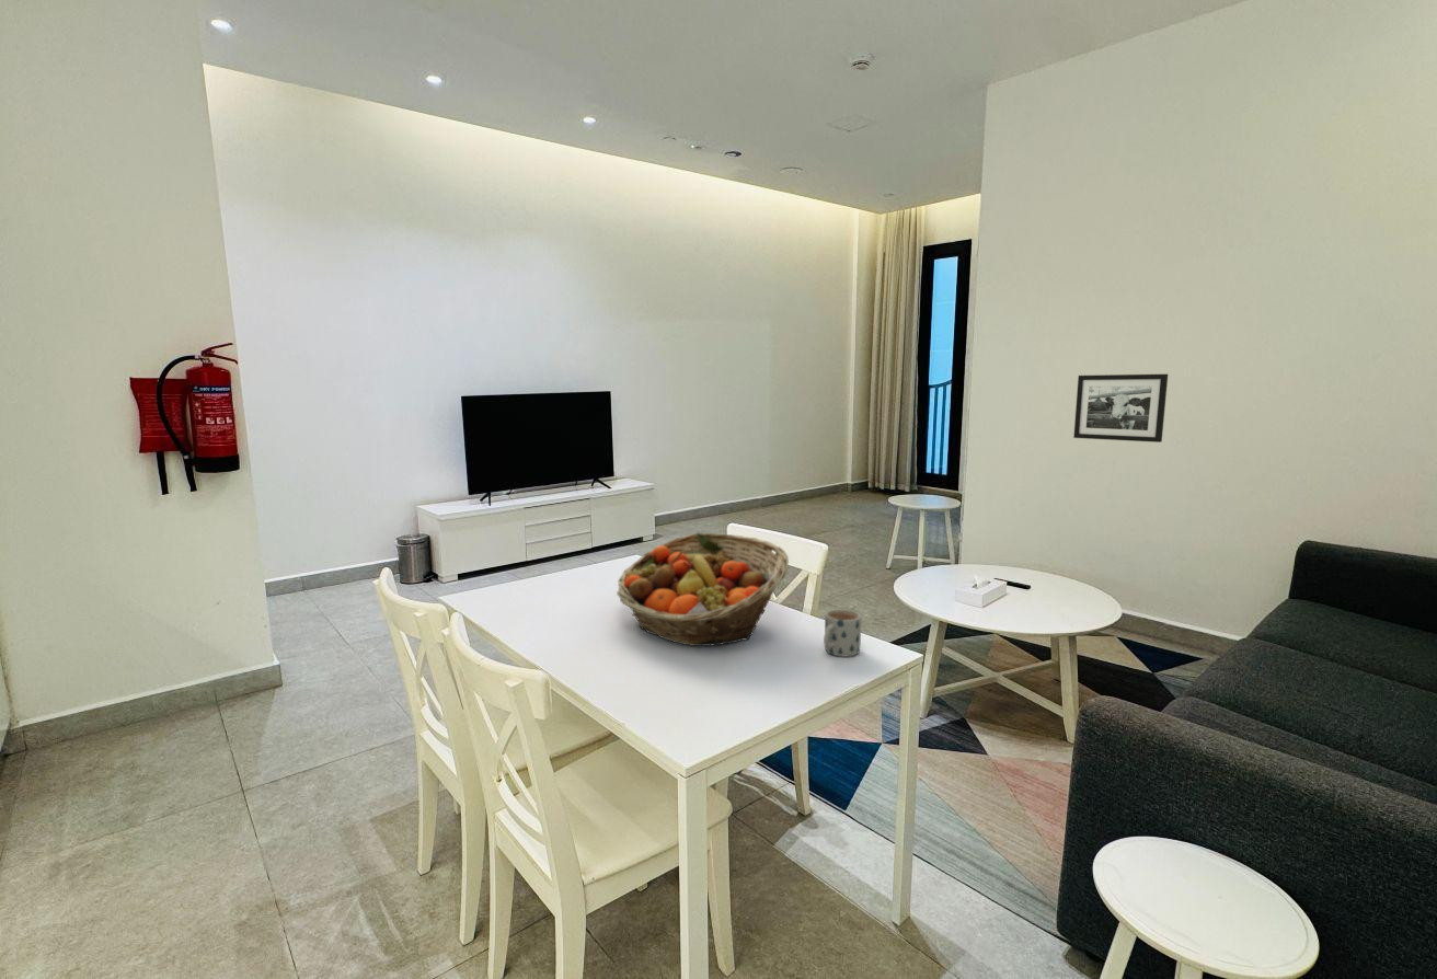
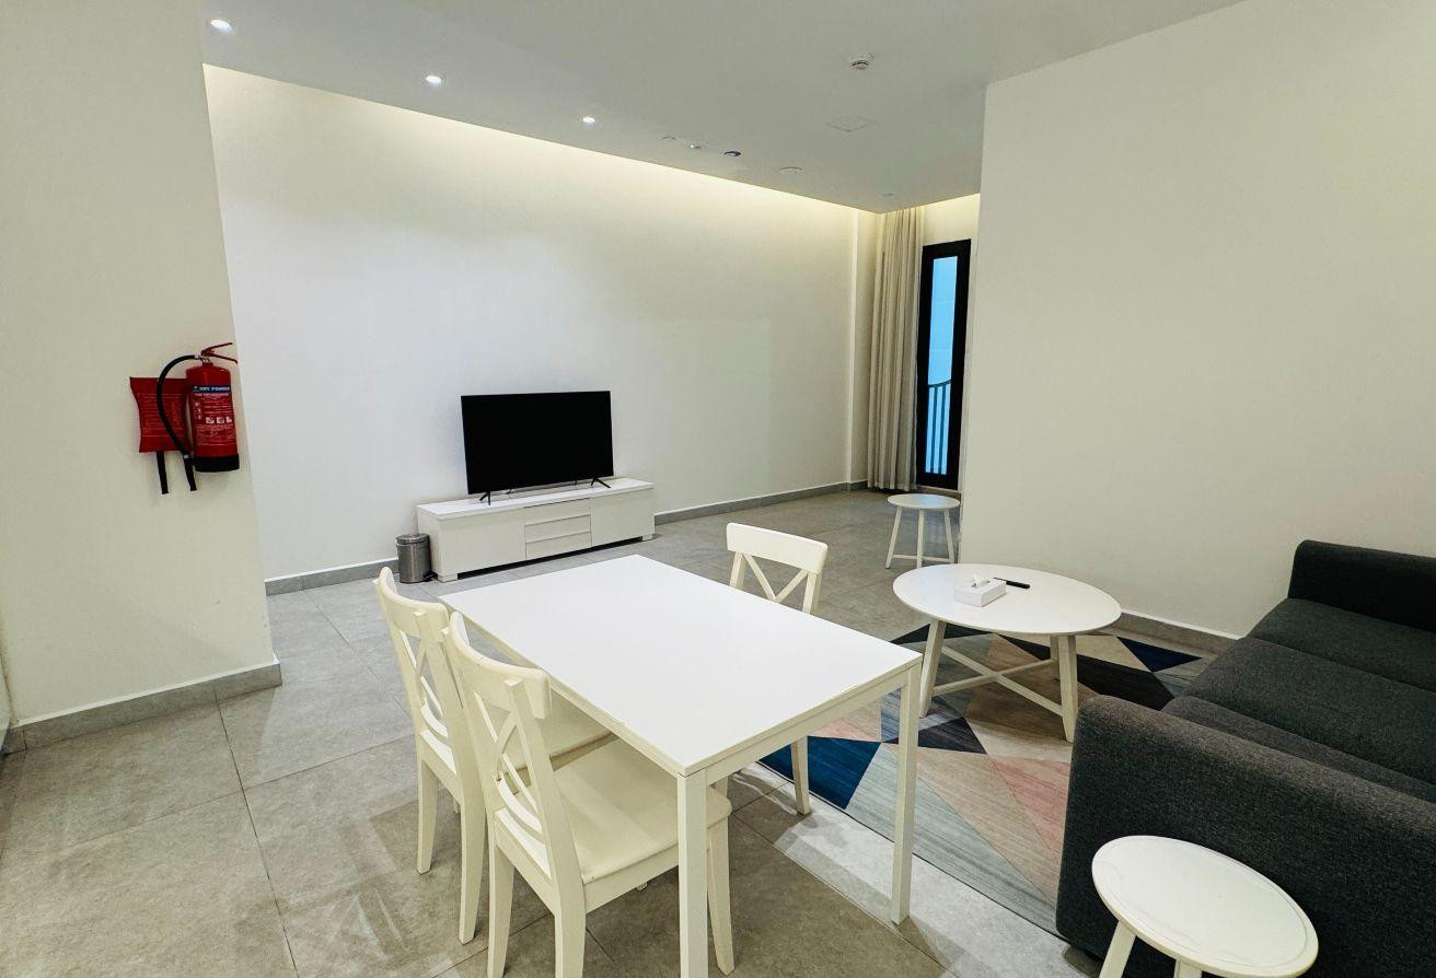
- mug [823,608,862,658]
- picture frame [1072,373,1169,444]
- fruit basket [616,532,790,647]
